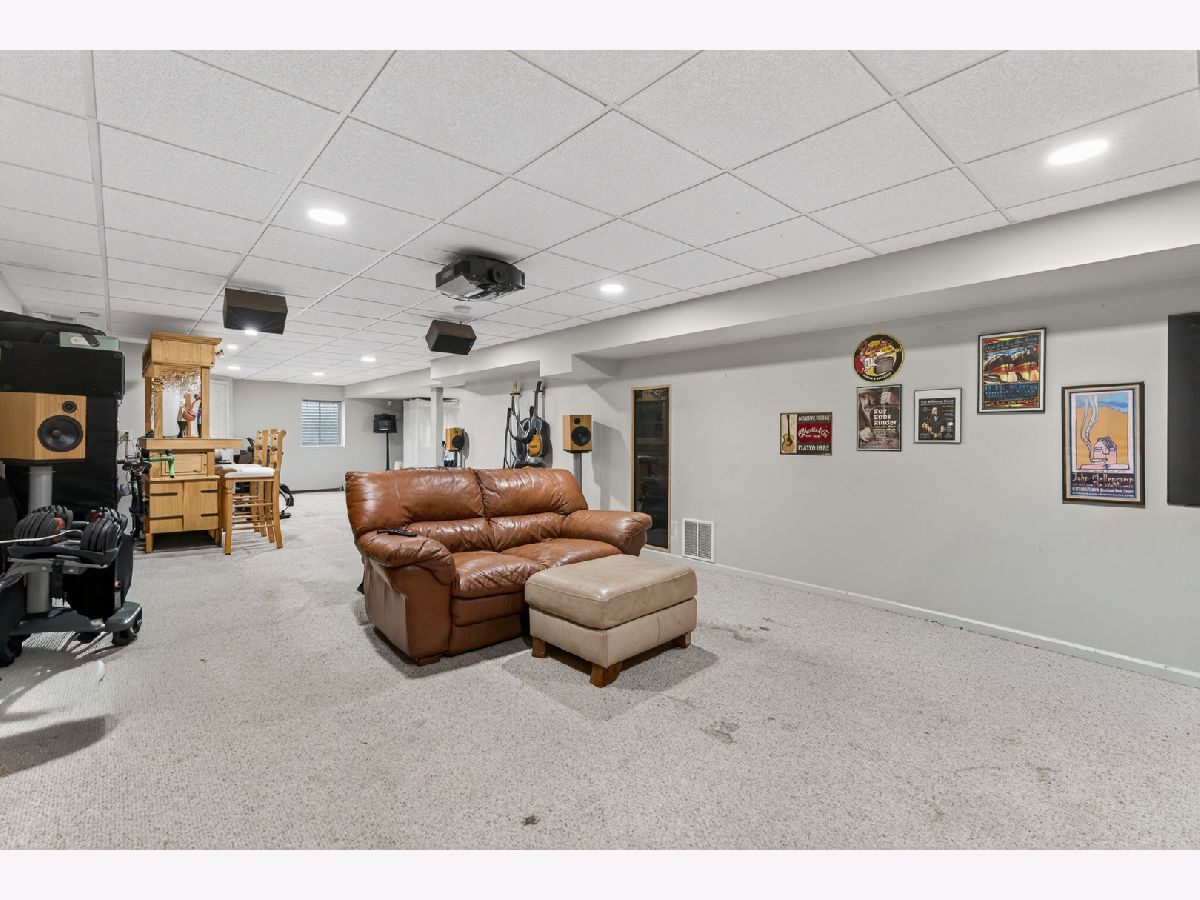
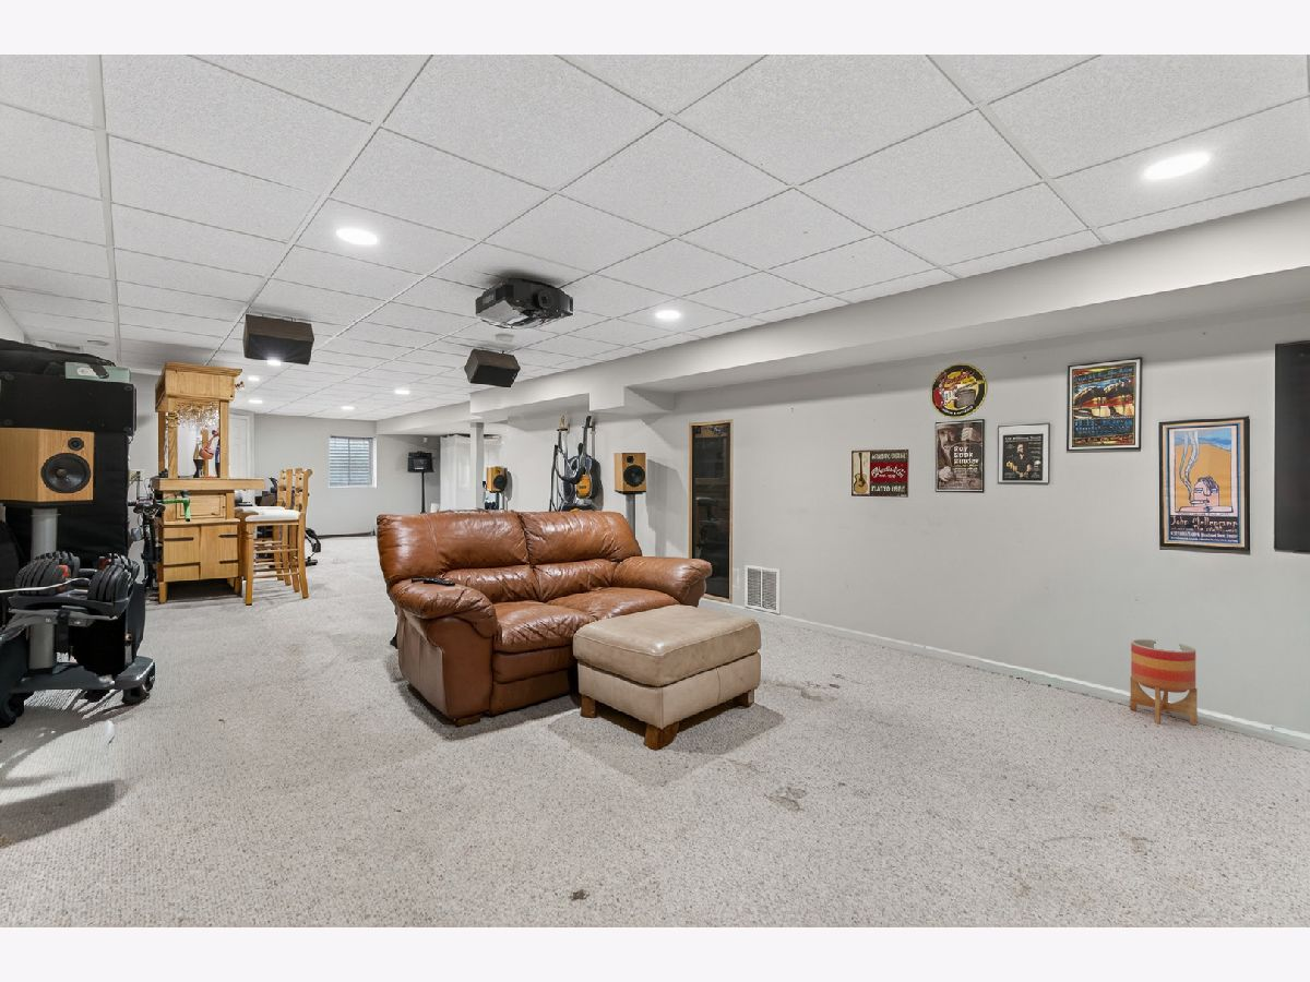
+ planter [1129,638,1199,726]
